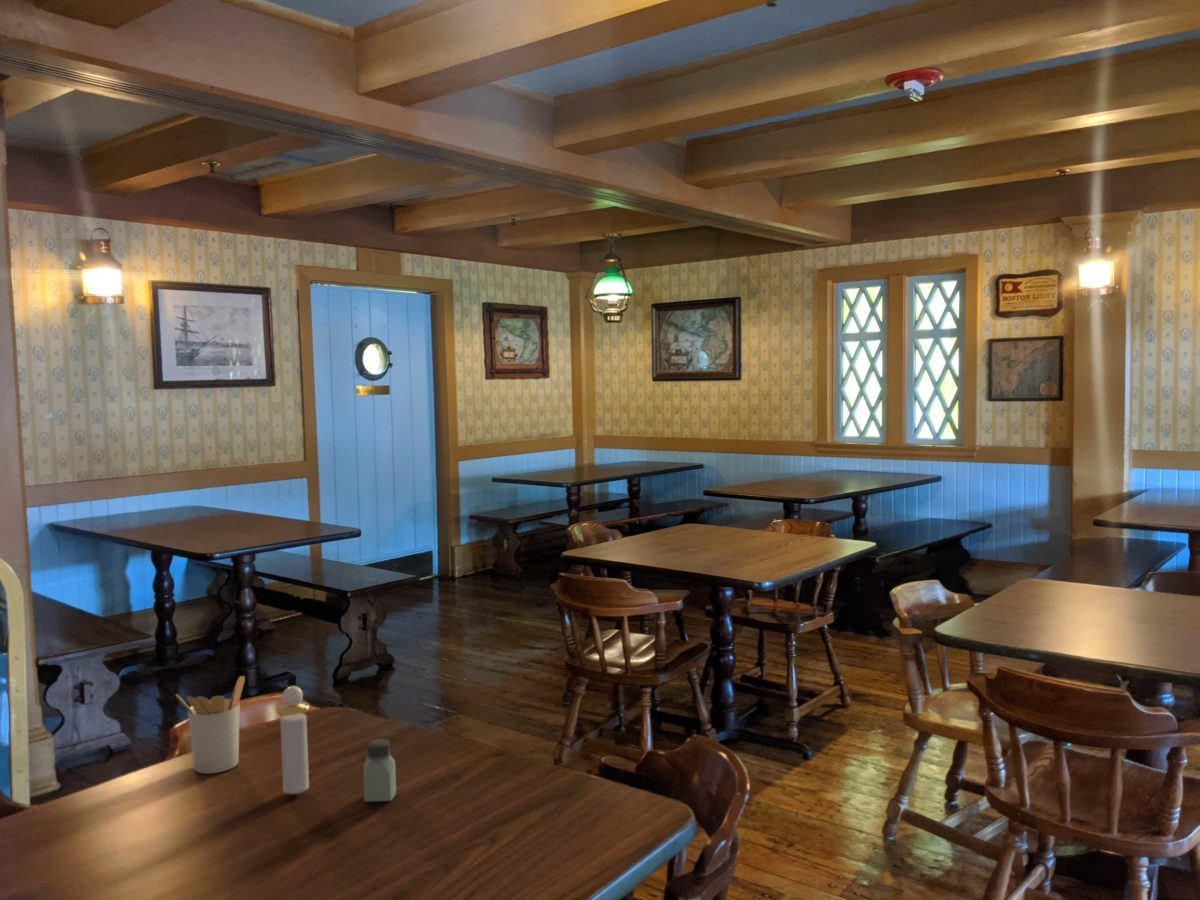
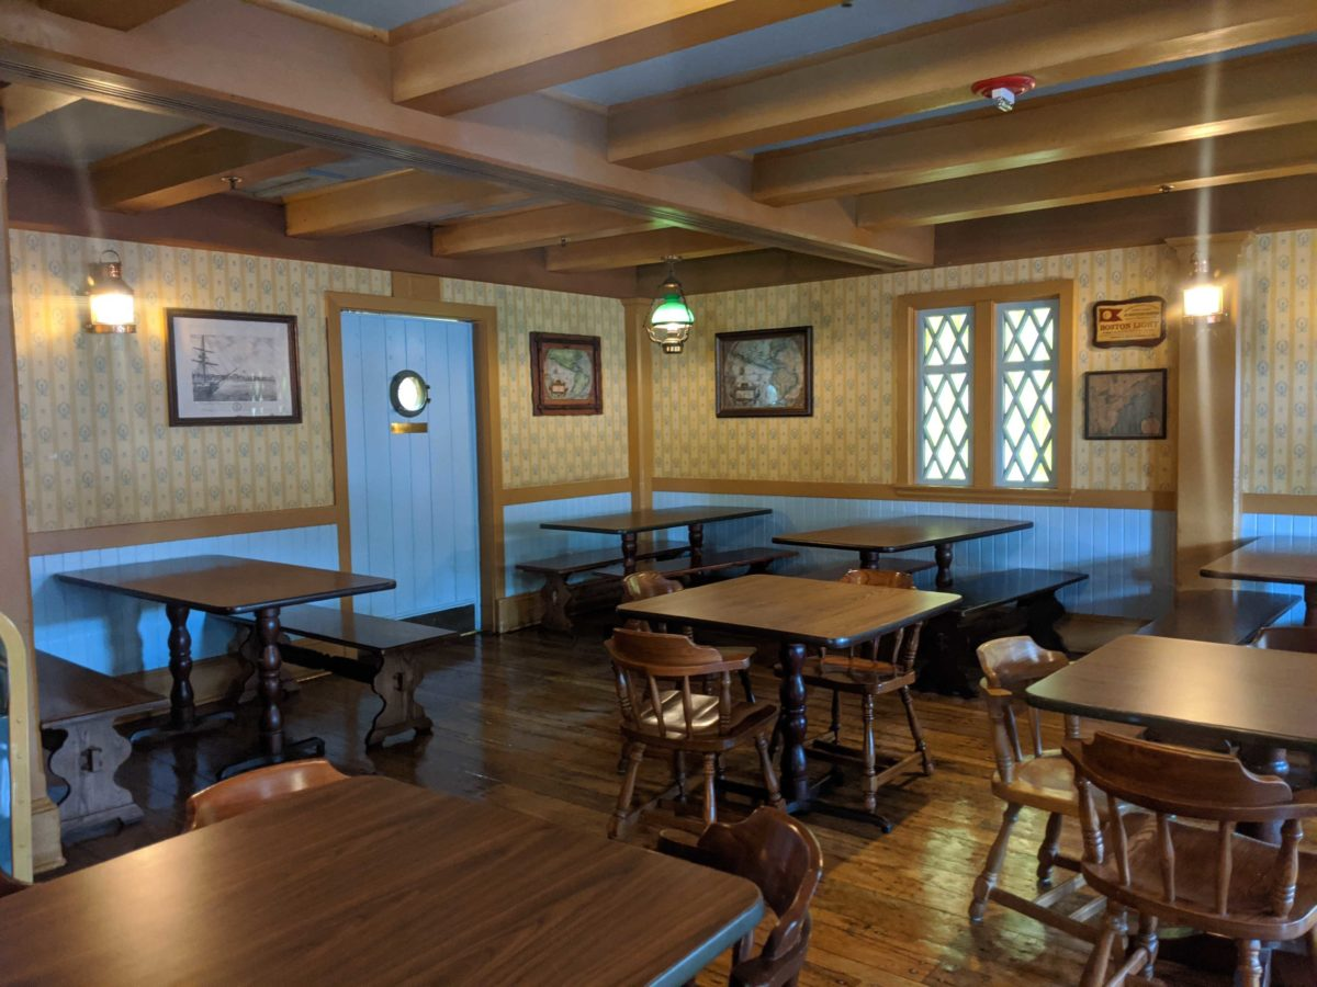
- saltshaker [362,738,397,803]
- utensil holder [175,675,246,775]
- perfume bottle [276,685,311,795]
